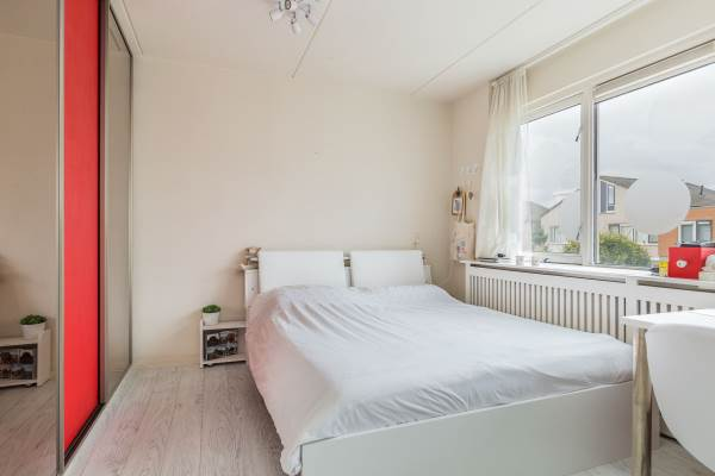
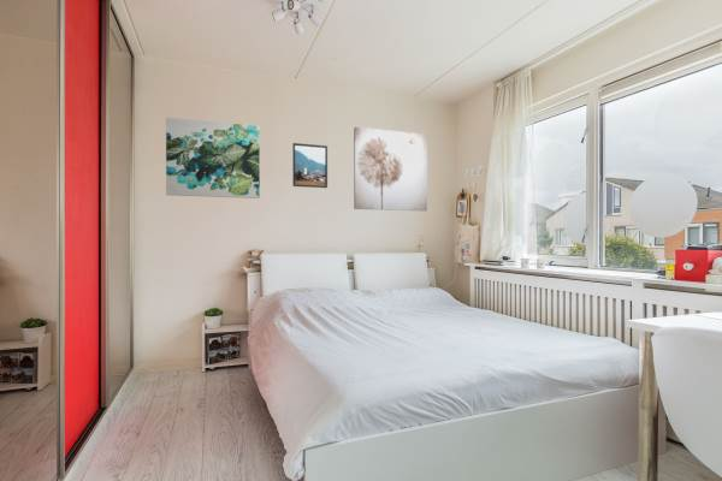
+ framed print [291,142,329,189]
+ wall art [165,115,261,200]
+ wall art [353,126,428,212]
